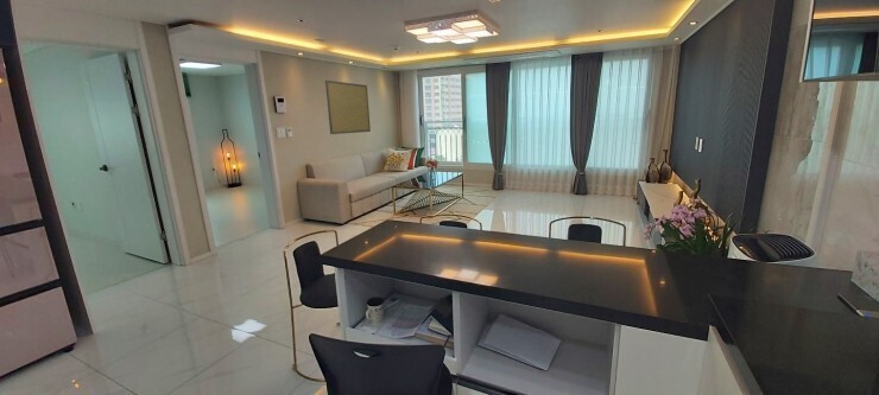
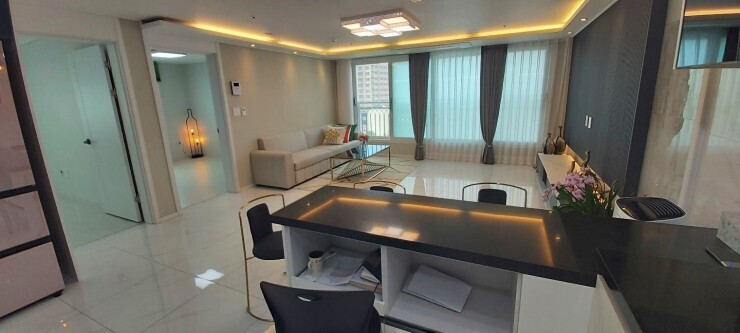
- wall art [324,79,372,135]
